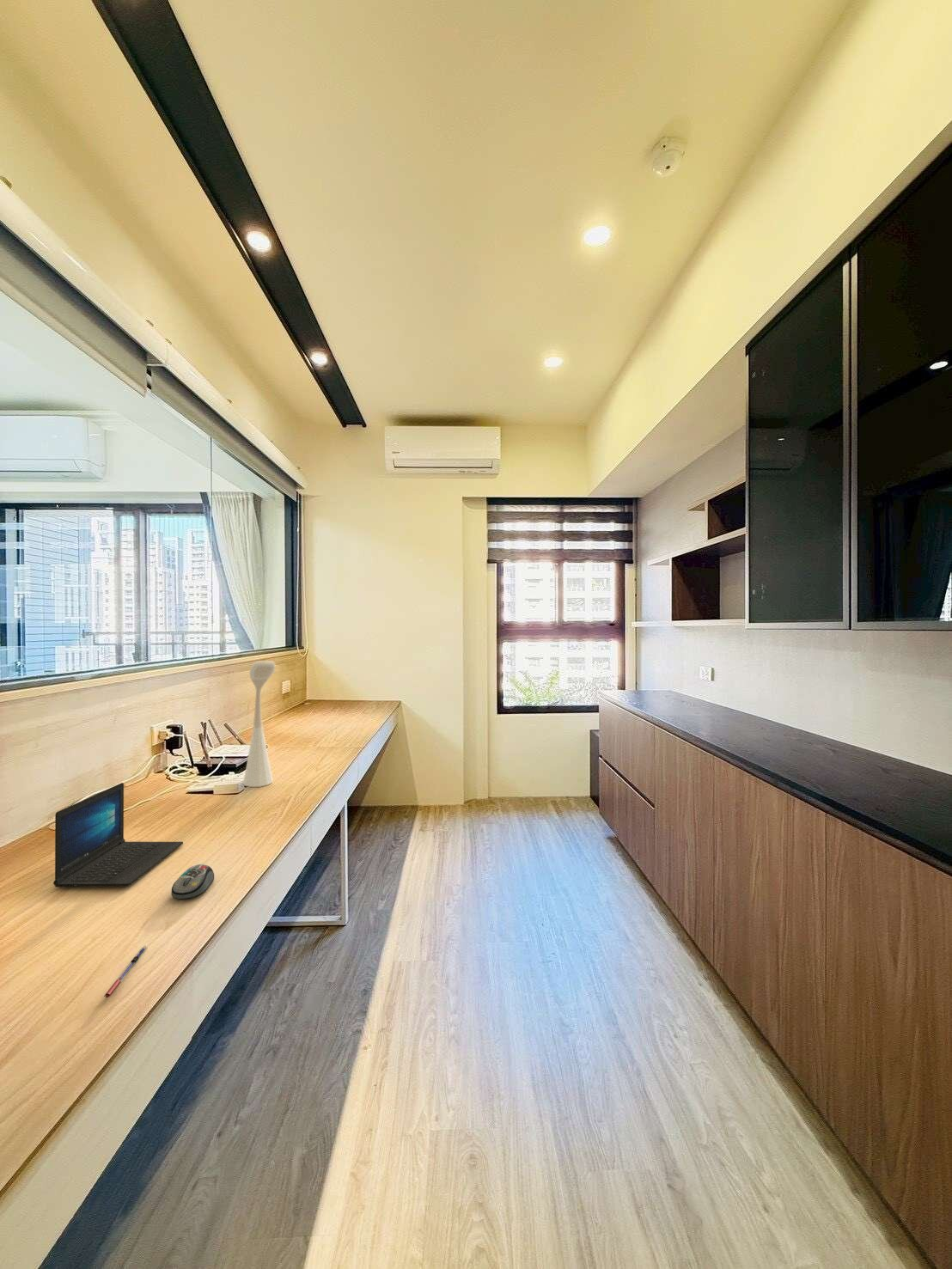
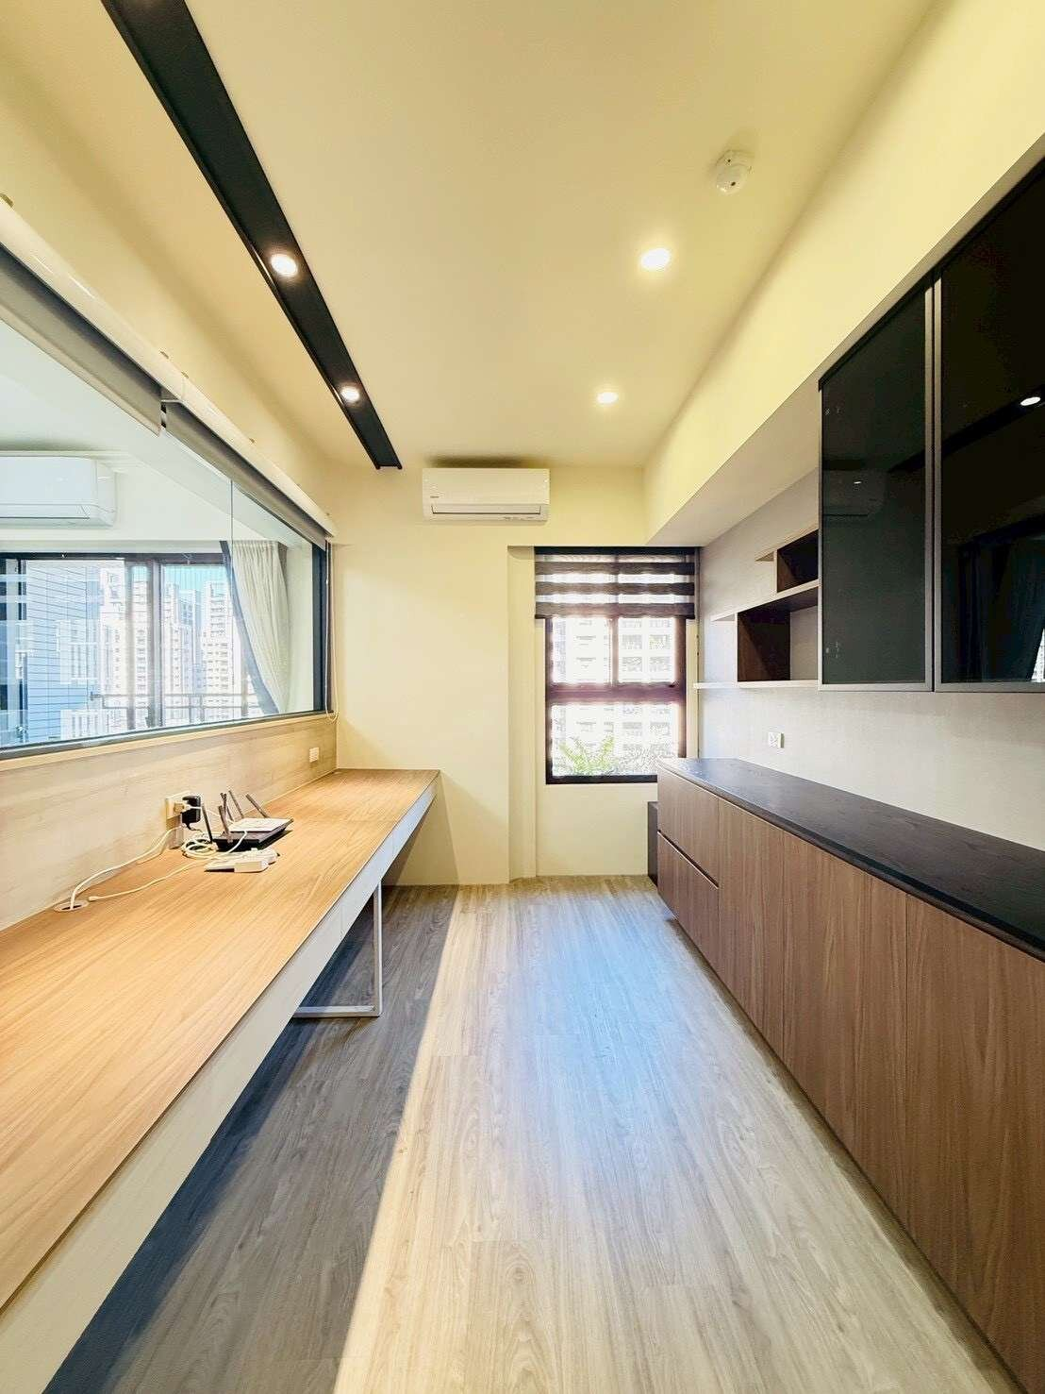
- desk lamp [242,660,276,788]
- laptop [52,782,184,888]
- computer mouse [171,863,215,900]
- pen [103,945,147,998]
